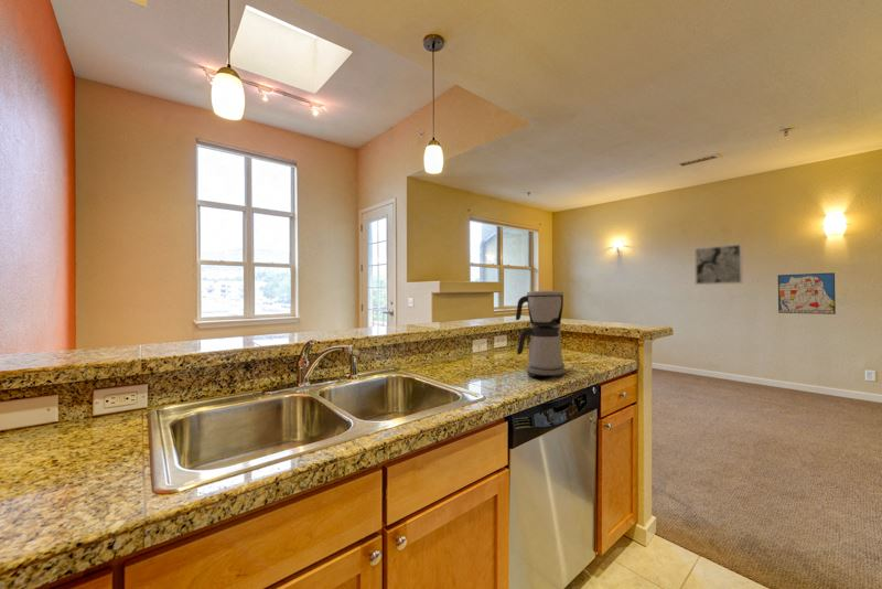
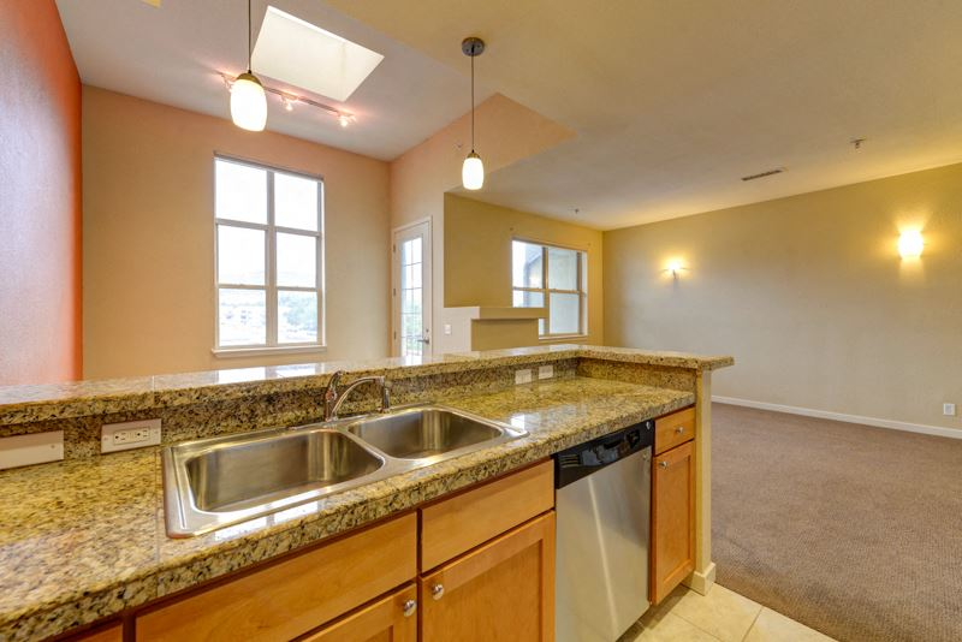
- wall art [777,271,837,315]
- coffee maker [515,289,566,379]
- wall art [693,243,744,286]
